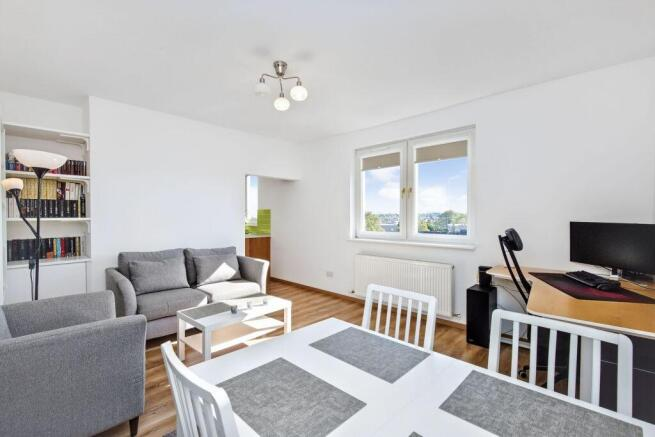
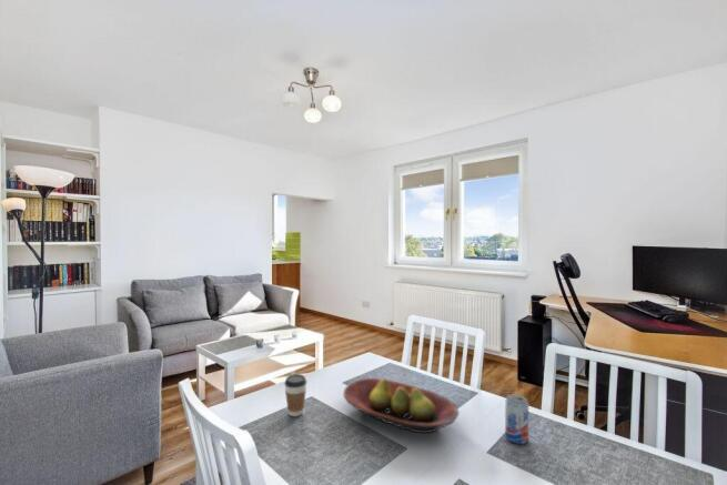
+ fruit bowl [342,377,460,434]
+ beverage can [504,393,529,445]
+ coffee cup [283,373,307,417]
